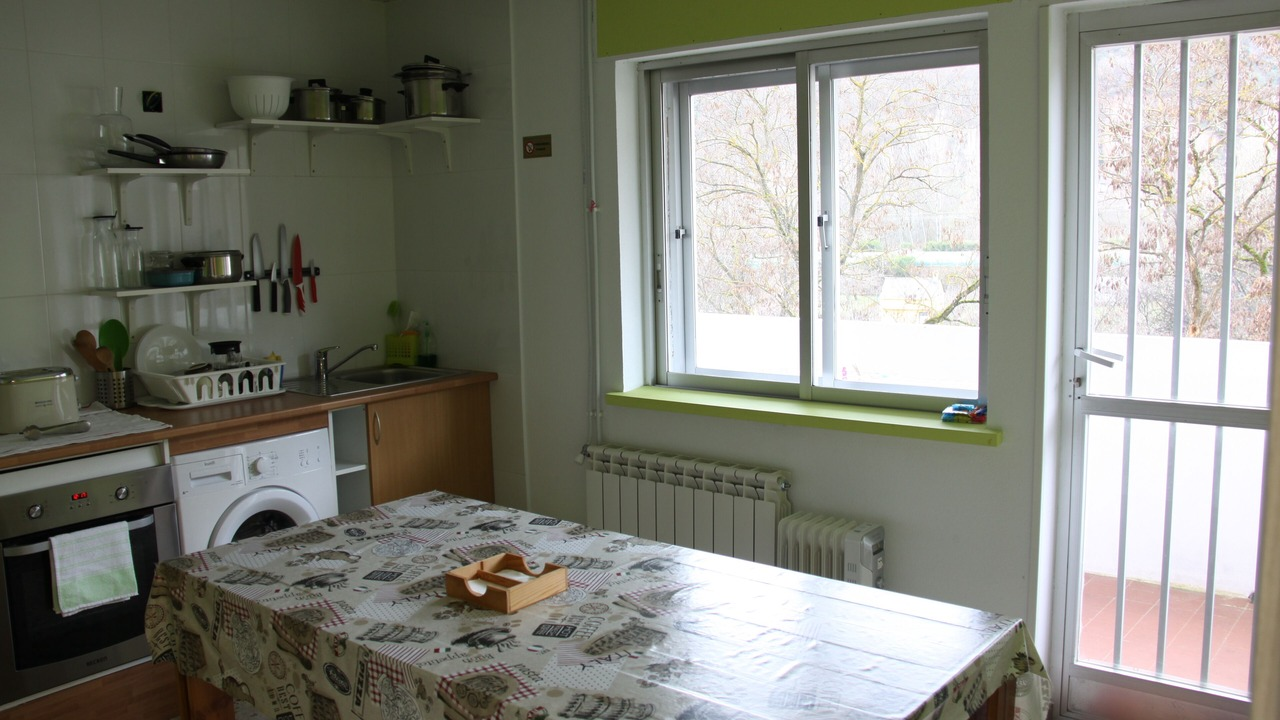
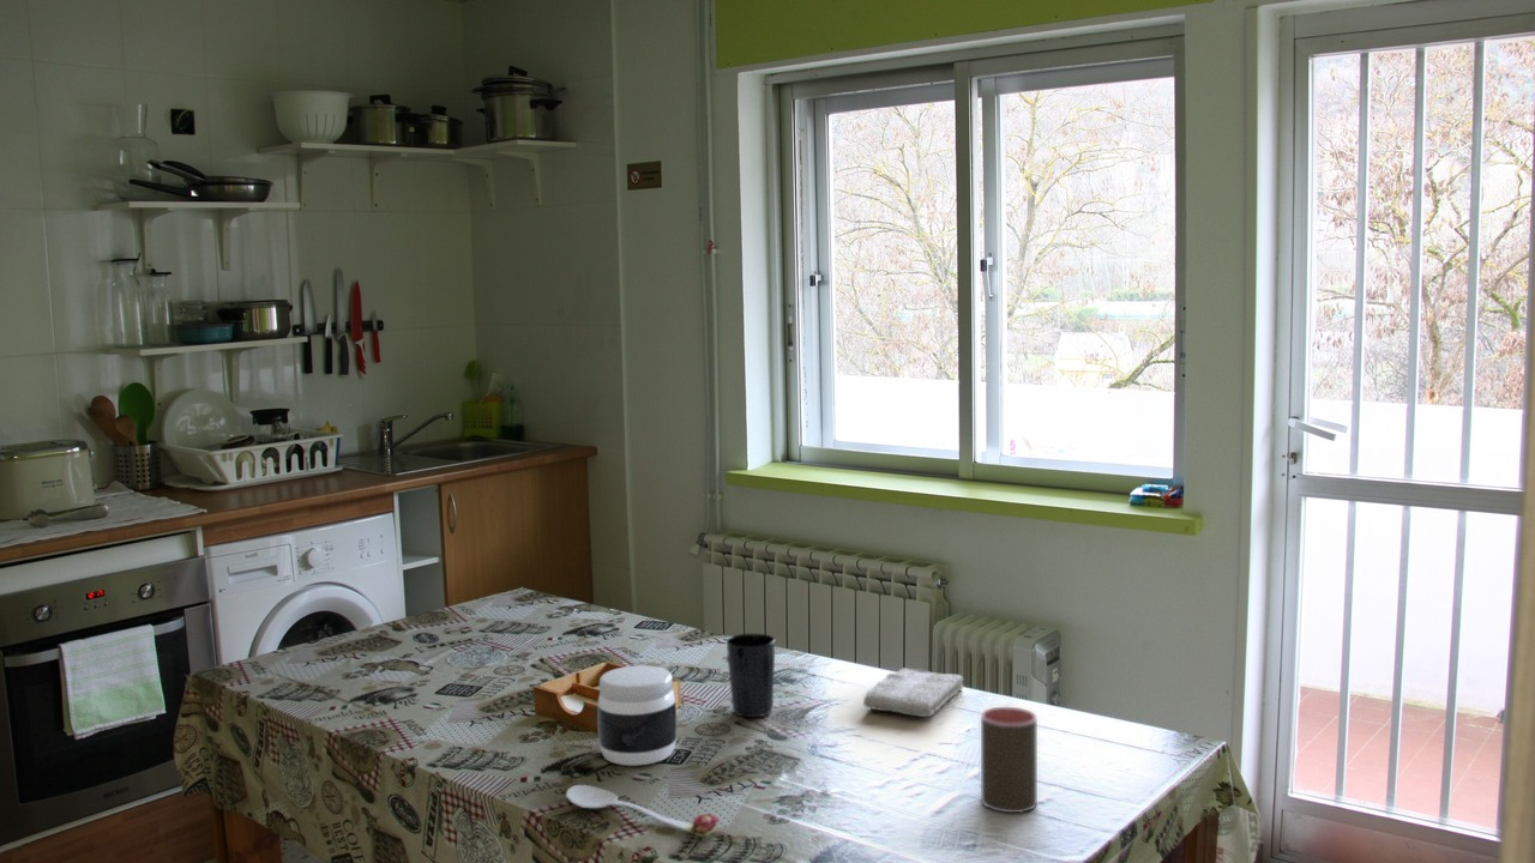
+ jar [596,664,678,767]
+ washcloth [862,666,964,718]
+ cup [980,706,1039,814]
+ spoon [565,784,721,838]
+ cup [726,632,776,718]
